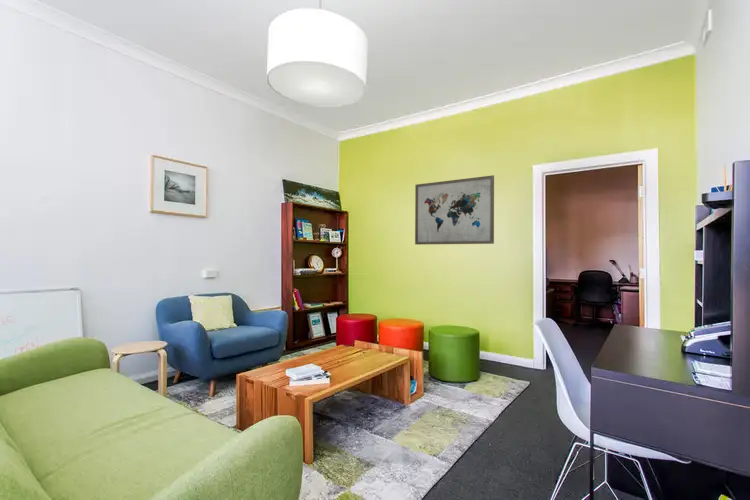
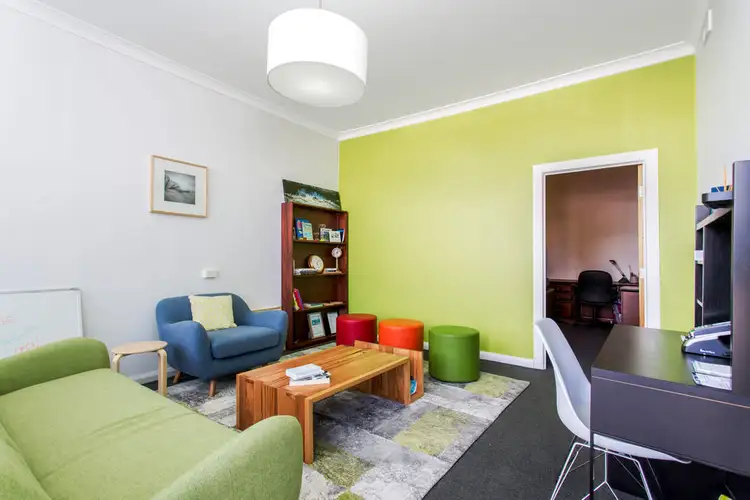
- wall art [414,174,495,246]
